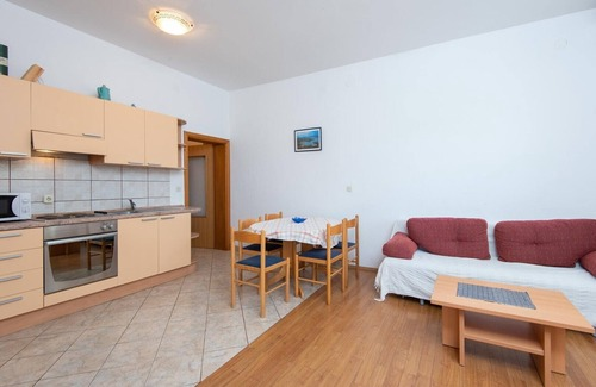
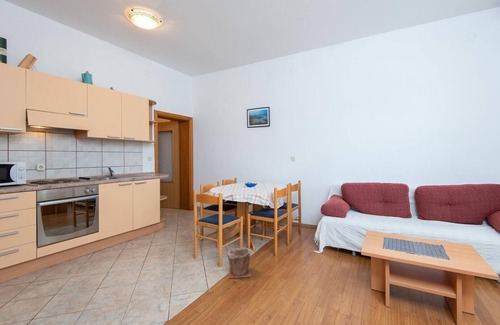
+ plant pot [225,247,252,279]
